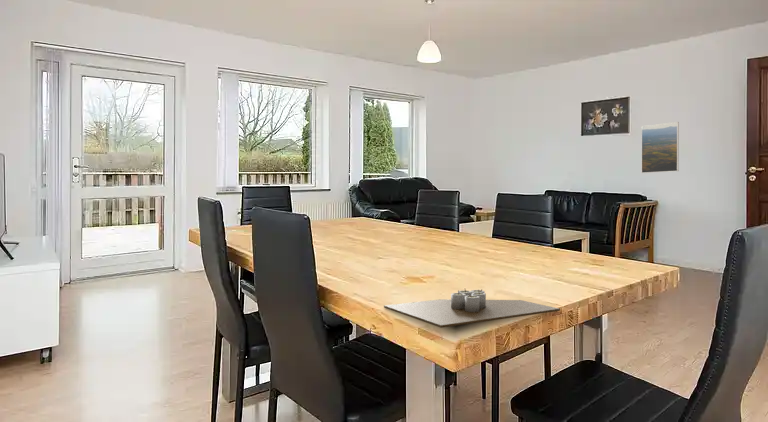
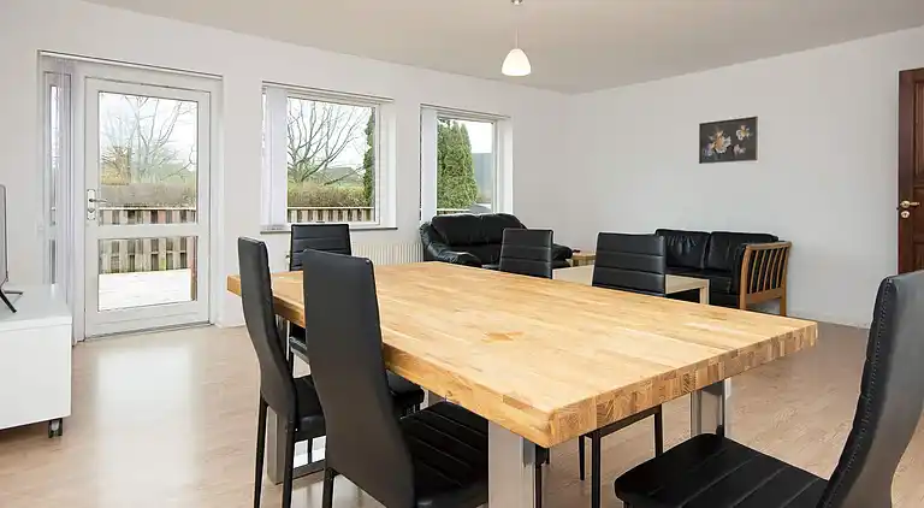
- candle [383,289,561,329]
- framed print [640,121,680,174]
